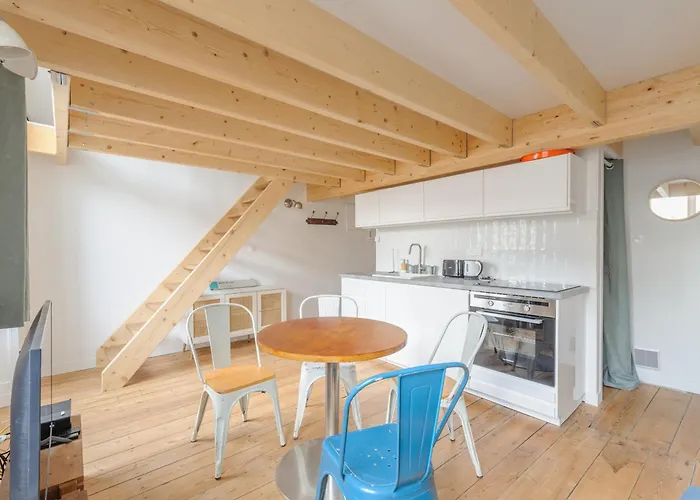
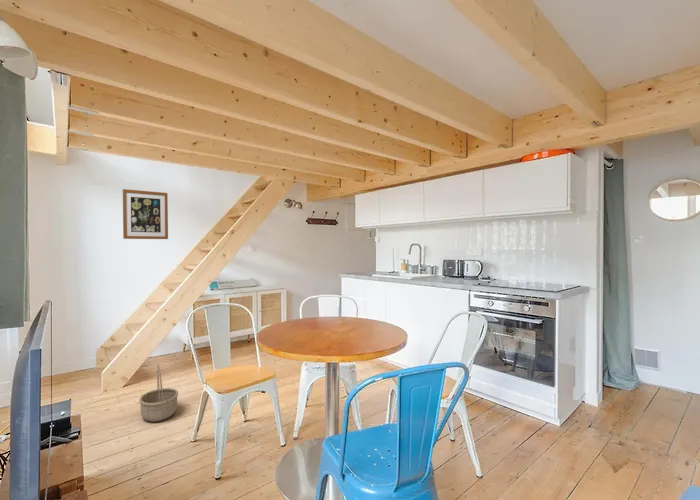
+ wall art [122,188,169,240]
+ basket [138,362,179,423]
